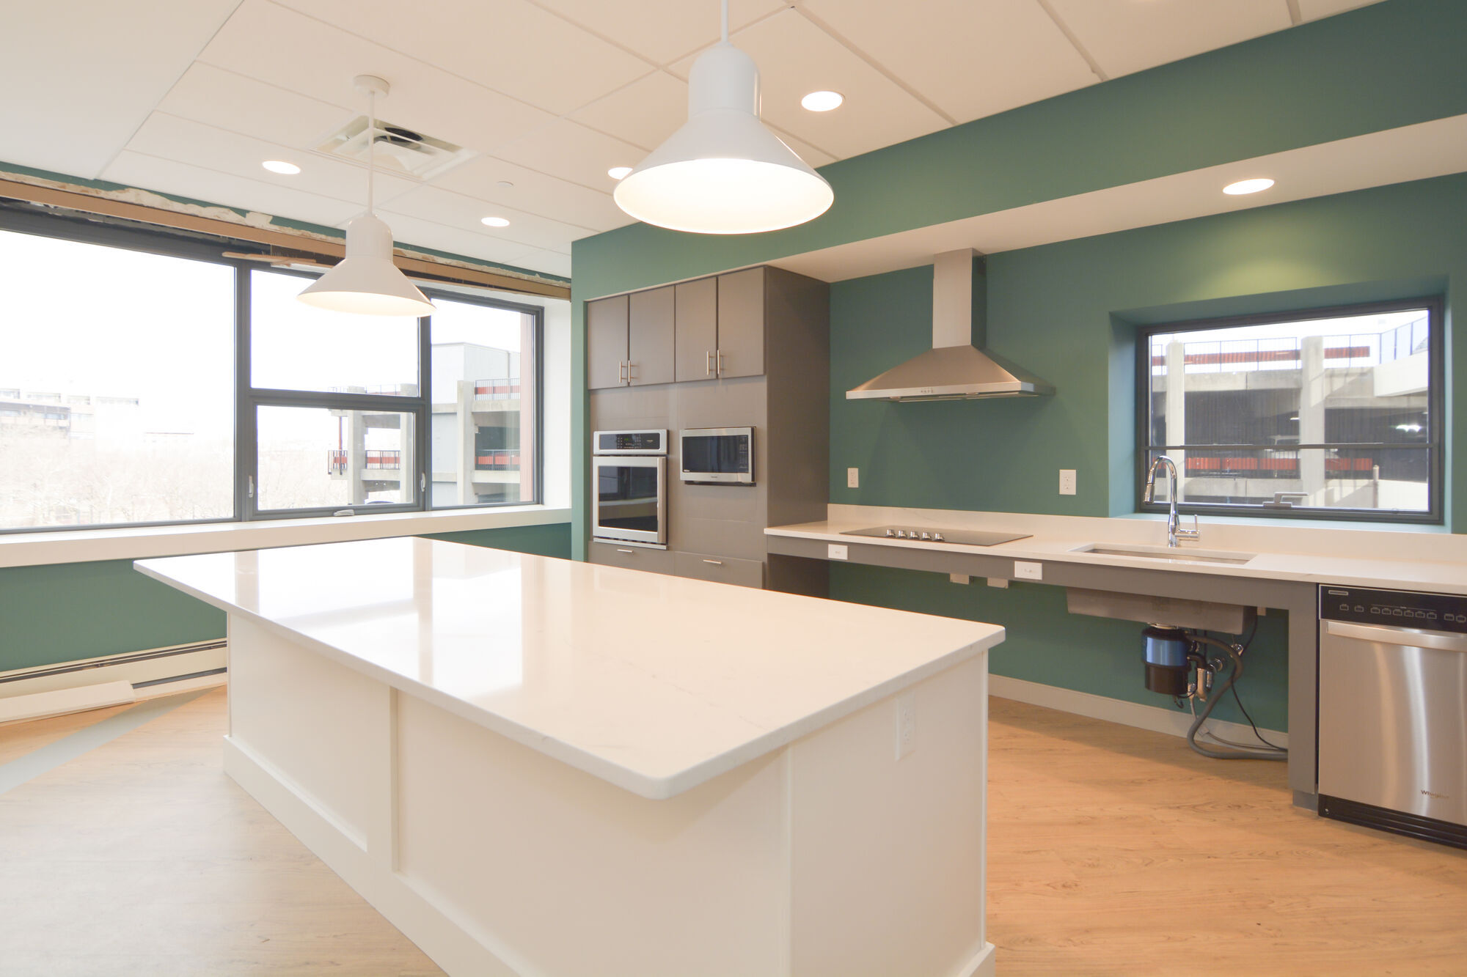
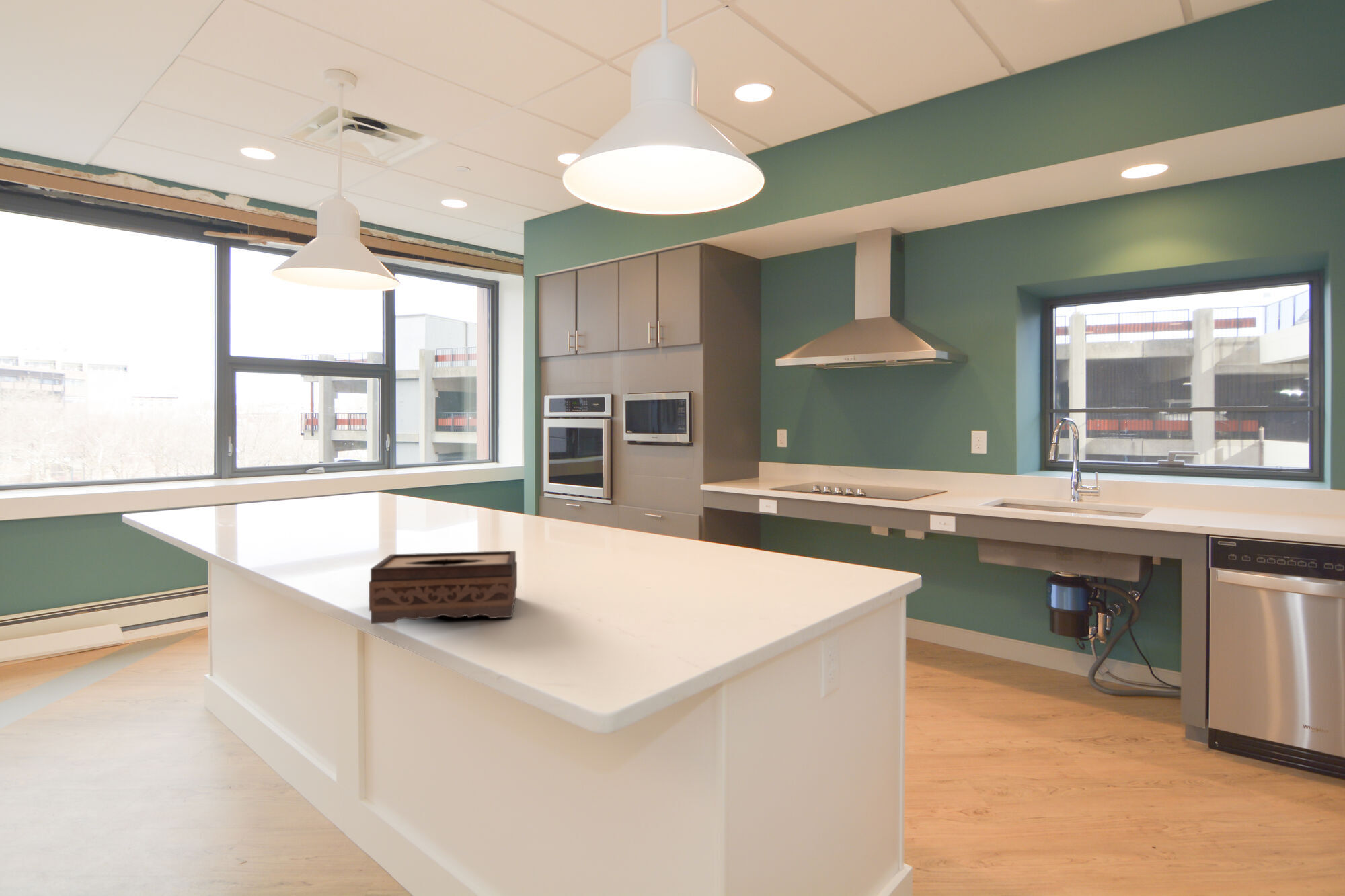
+ tissue box [368,550,518,624]
